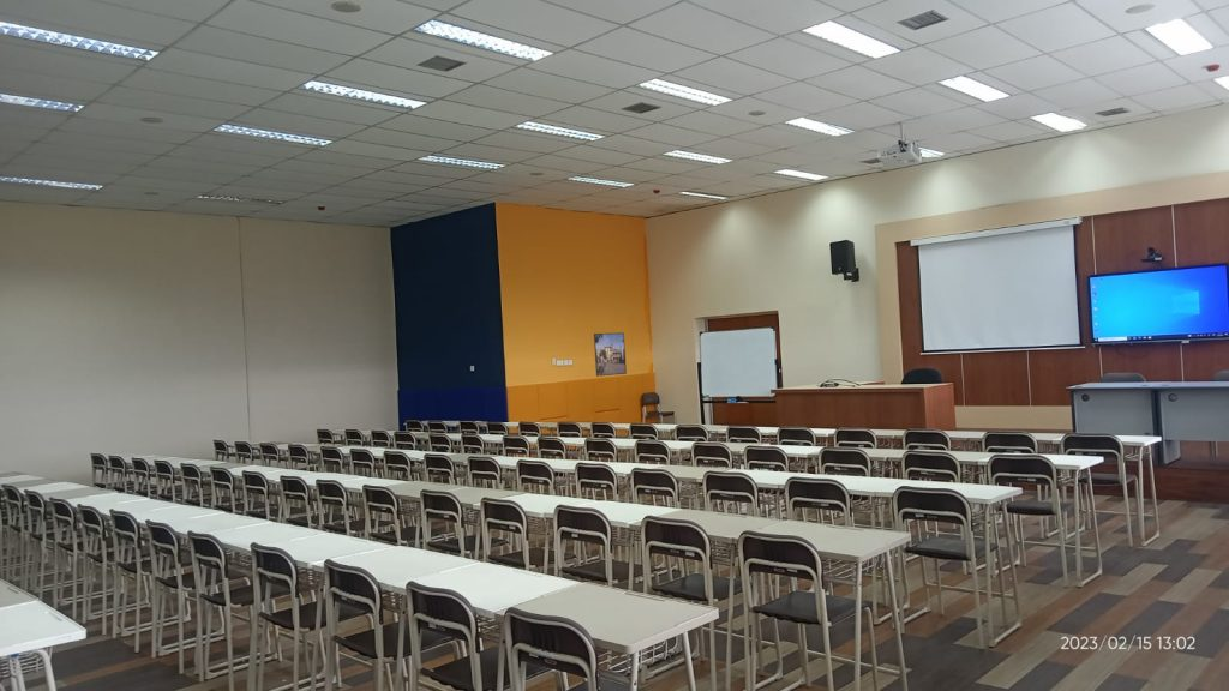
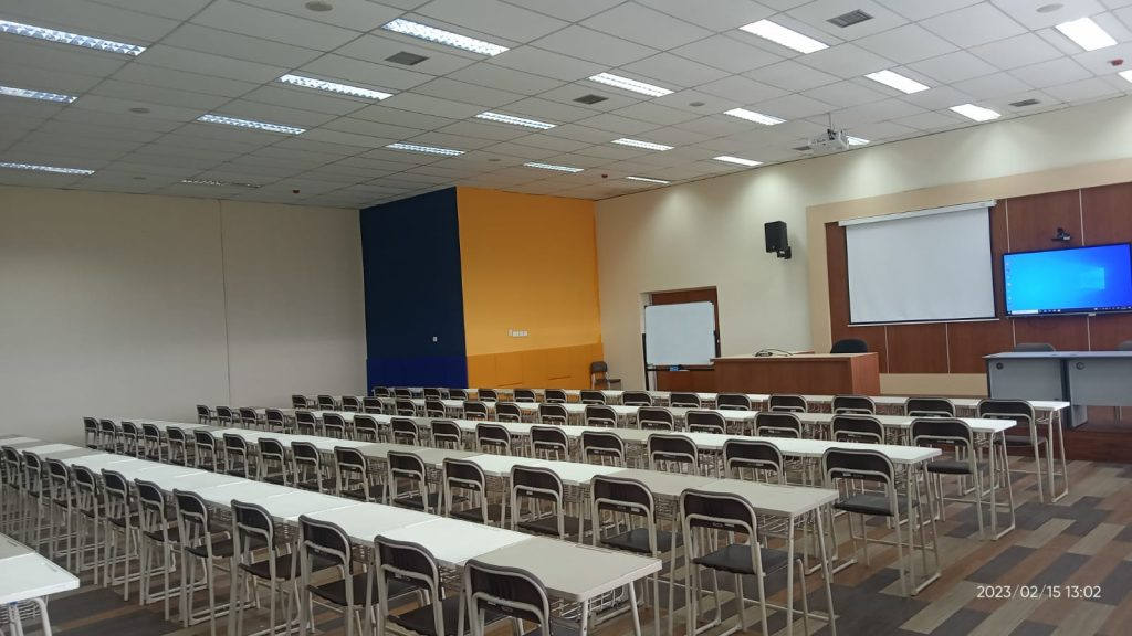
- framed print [593,331,628,378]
